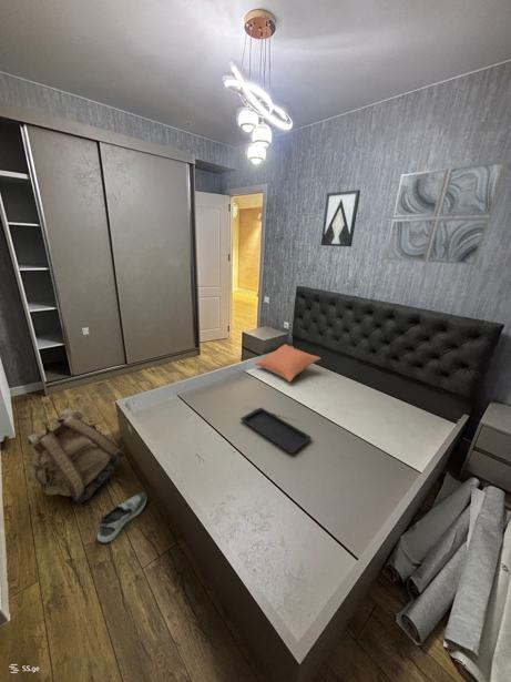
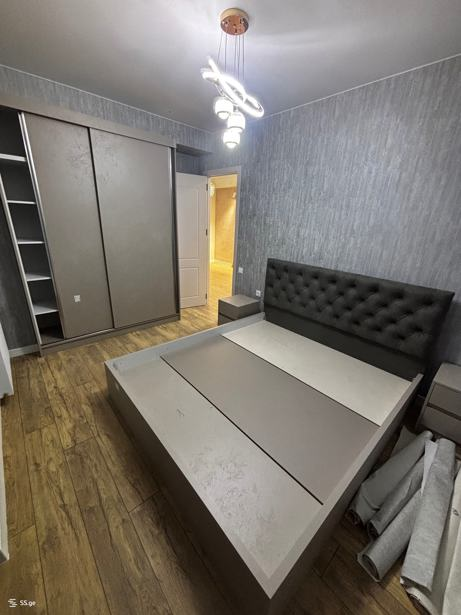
- wall art [320,189,361,247]
- serving tray [239,407,313,455]
- shoe [96,490,147,544]
- pillow [254,343,321,383]
- wall art [385,160,509,266]
- backpack [27,408,125,505]
